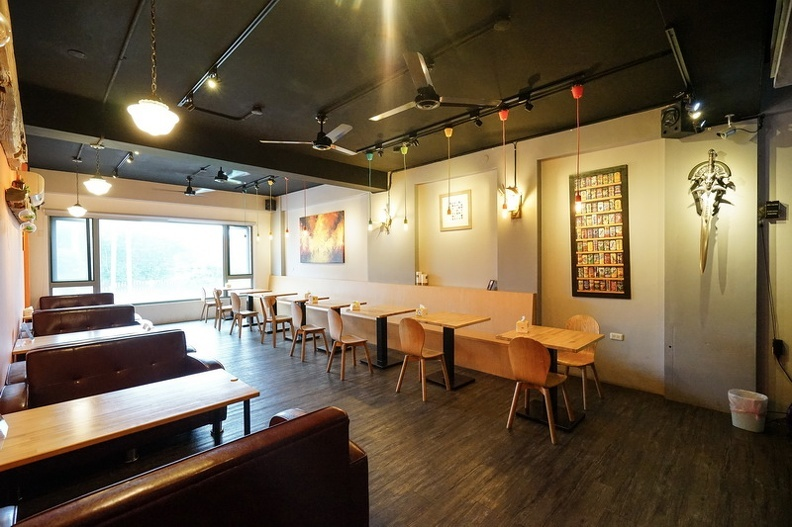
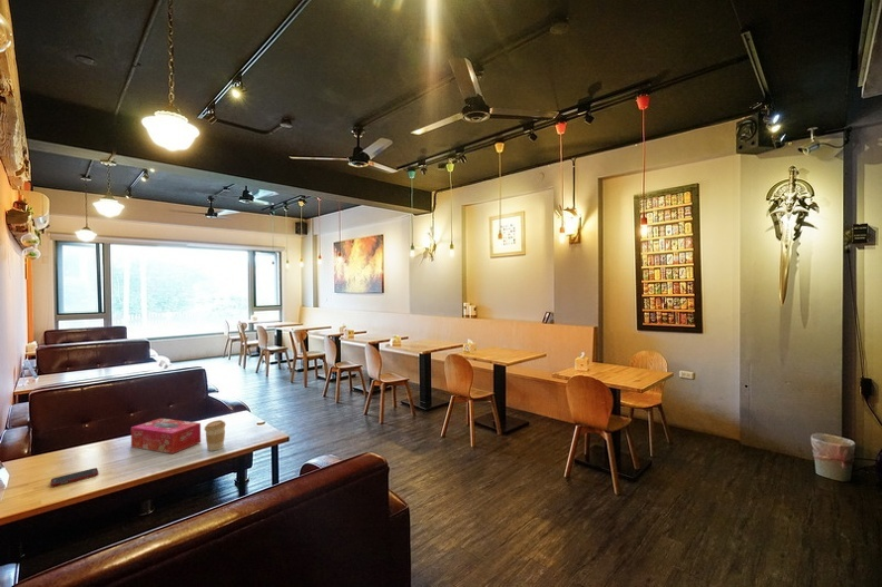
+ tissue box [130,418,202,454]
+ cell phone [50,467,99,487]
+ coffee cup [204,419,227,452]
